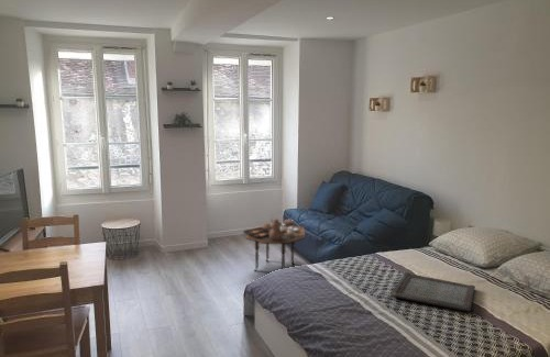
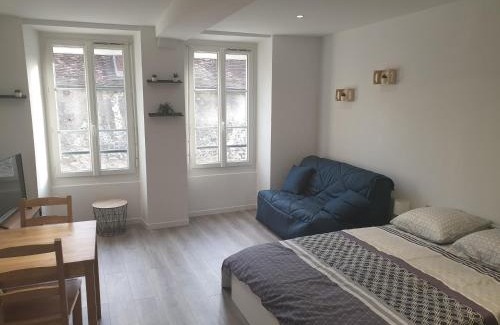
- side table [242,217,306,272]
- serving tray [389,271,476,312]
